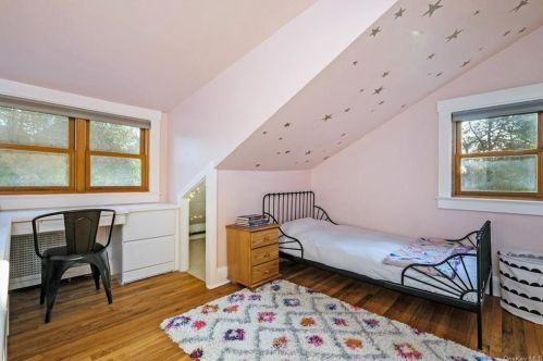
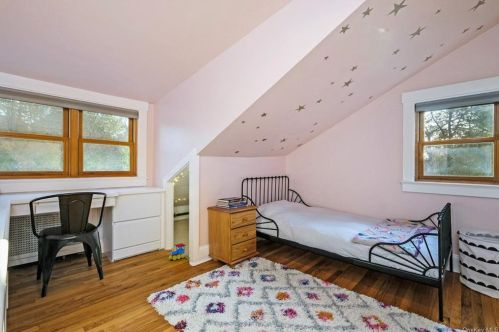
+ toy train [168,242,187,261]
